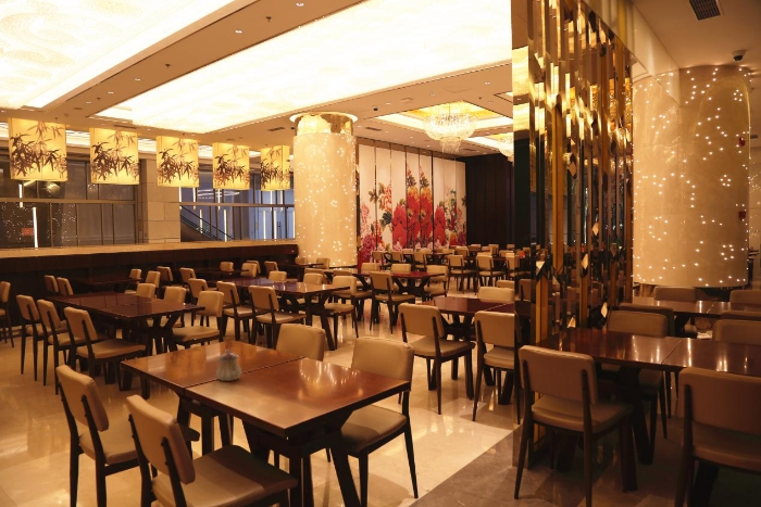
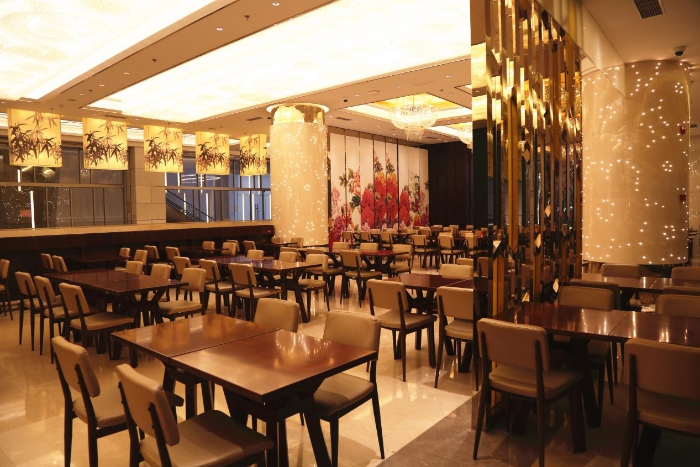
- teapot [215,348,242,382]
